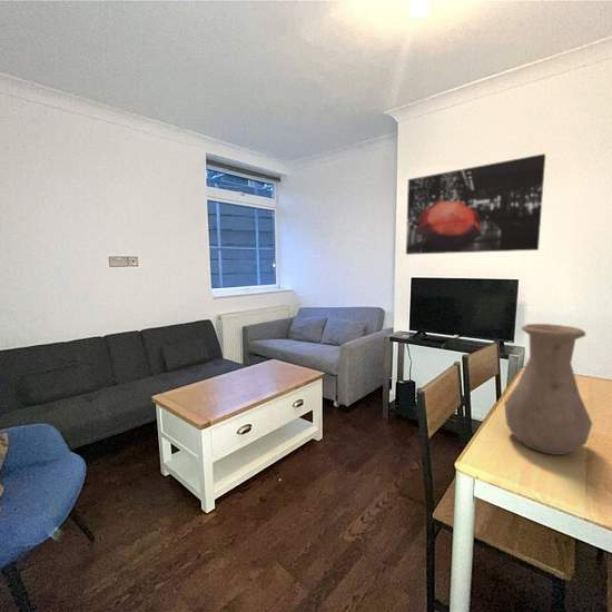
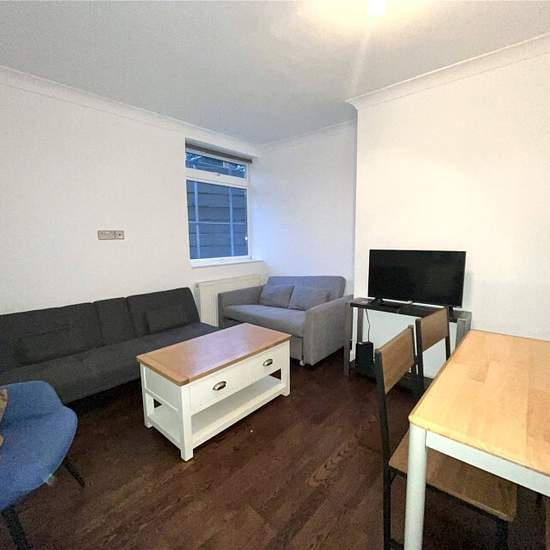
- wall art [405,152,546,256]
- vase [503,323,593,456]
